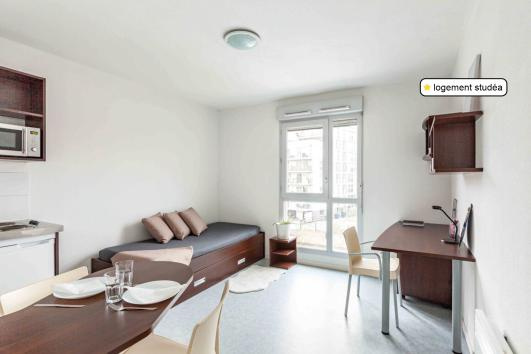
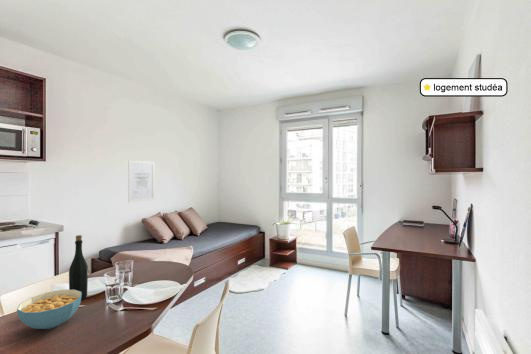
+ bottle [68,234,89,301]
+ wall art [127,160,156,203]
+ cereal bowl [16,289,82,330]
